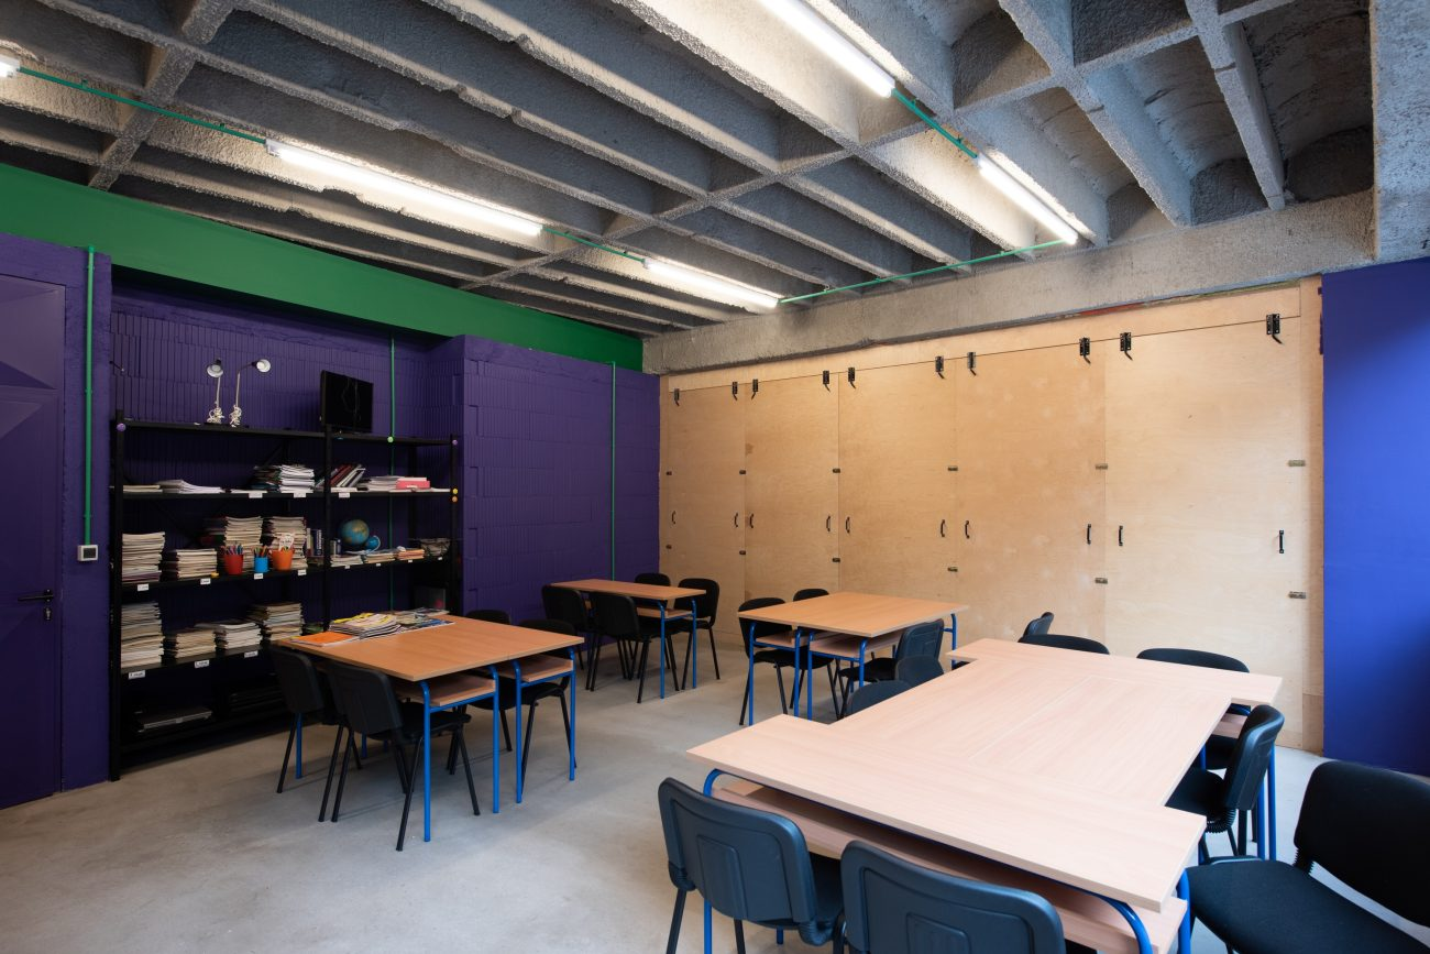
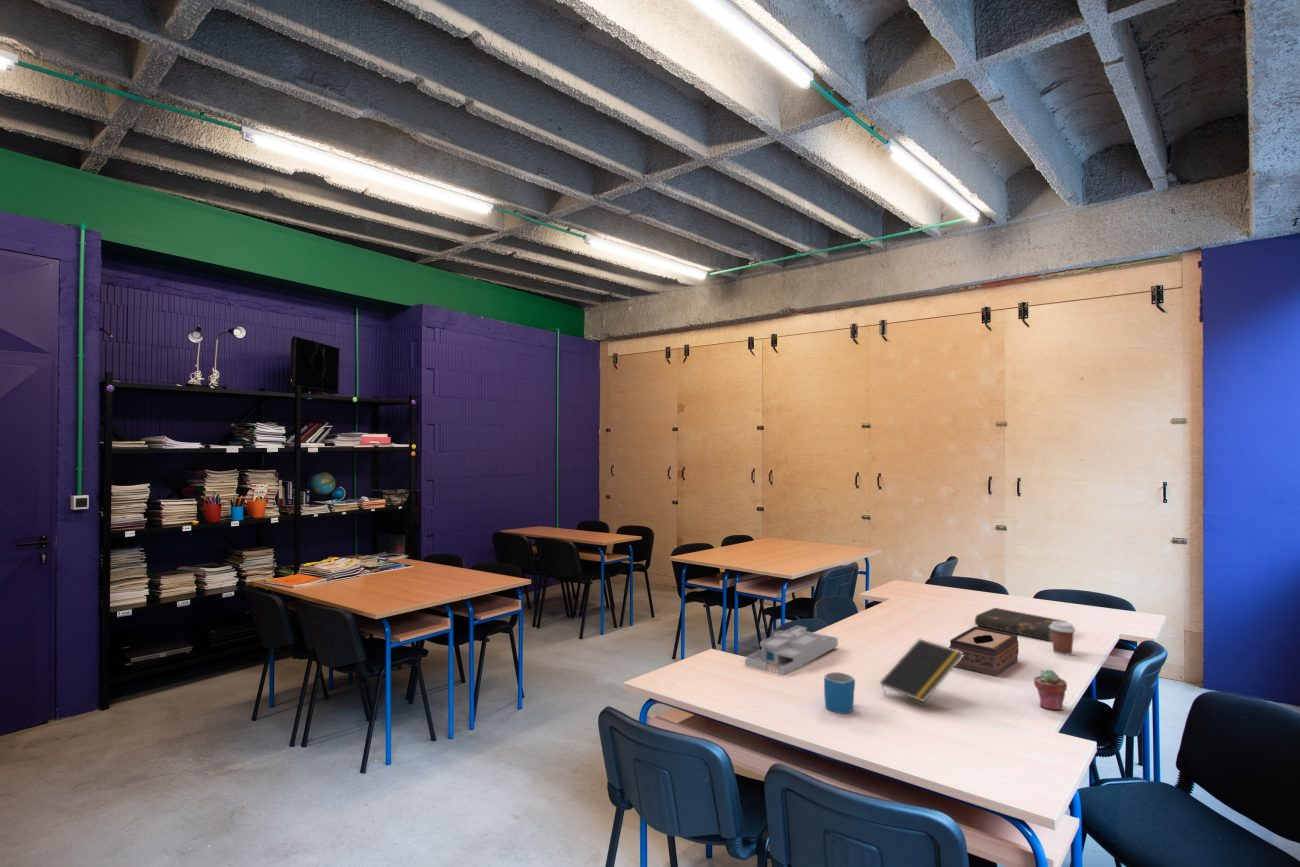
+ mug [823,671,856,715]
+ coffee cup [1049,621,1077,656]
+ notepad [879,638,964,703]
+ potted succulent [1033,668,1068,711]
+ desk organizer [744,625,839,676]
+ tissue box [948,626,1020,678]
+ book [974,607,1068,642]
